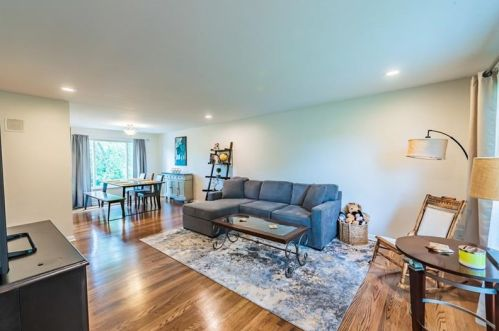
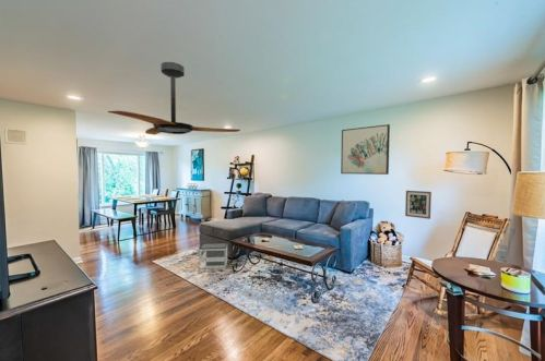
+ ceiling fan [107,61,241,135]
+ wall art [340,123,391,176]
+ wall art [404,190,433,220]
+ architectural model [198,241,228,270]
